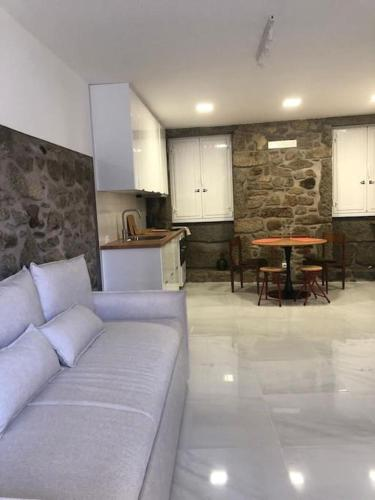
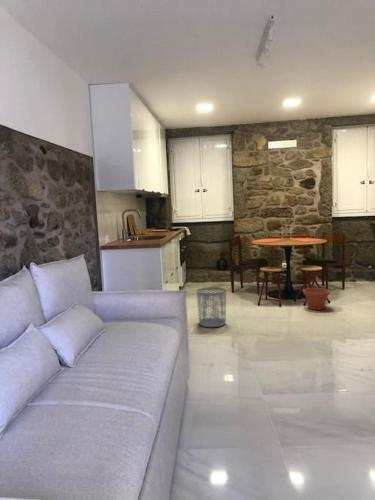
+ waste bin [196,286,227,328]
+ plant pot [302,287,331,311]
